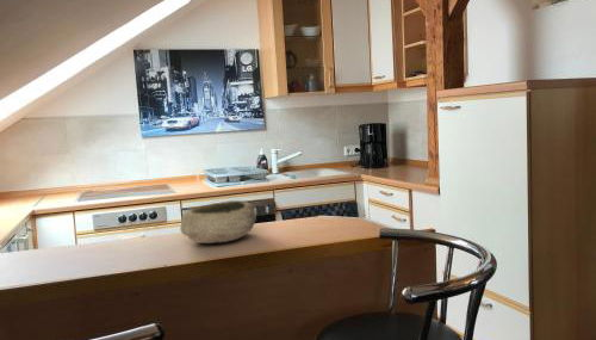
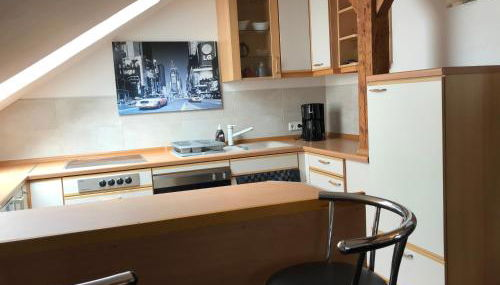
- bowl [179,199,257,245]
